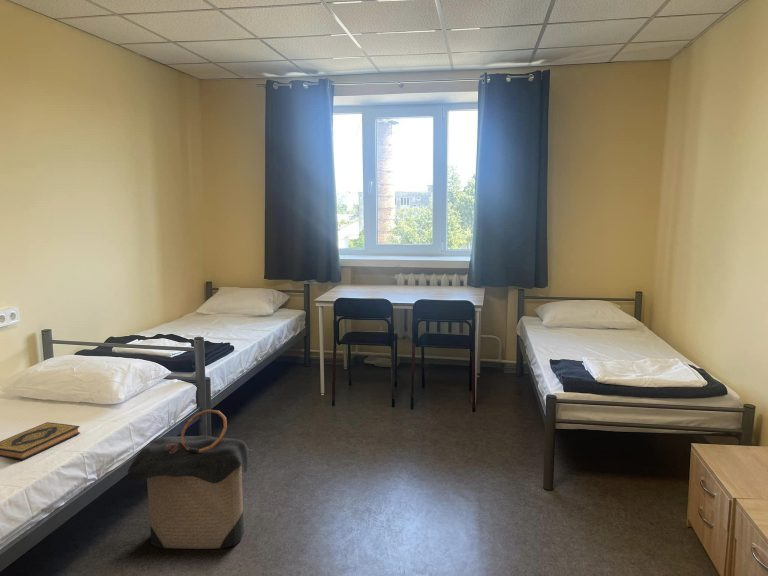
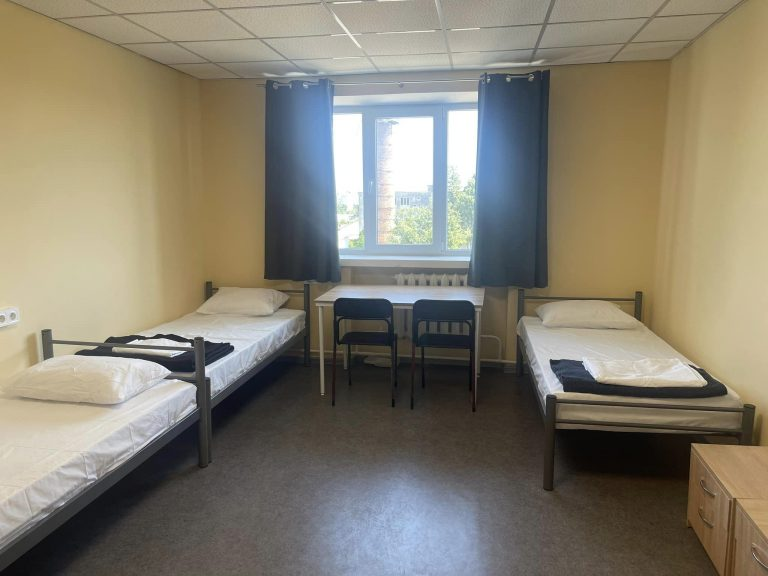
- hardback book [0,421,81,461]
- laundry hamper [127,409,253,550]
